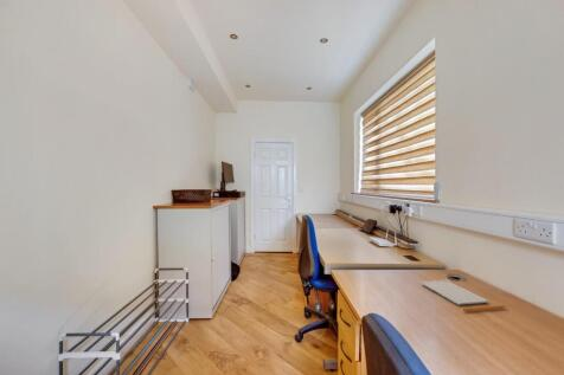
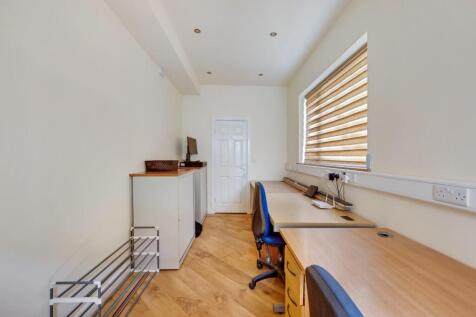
- notepad [419,279,506,312]
